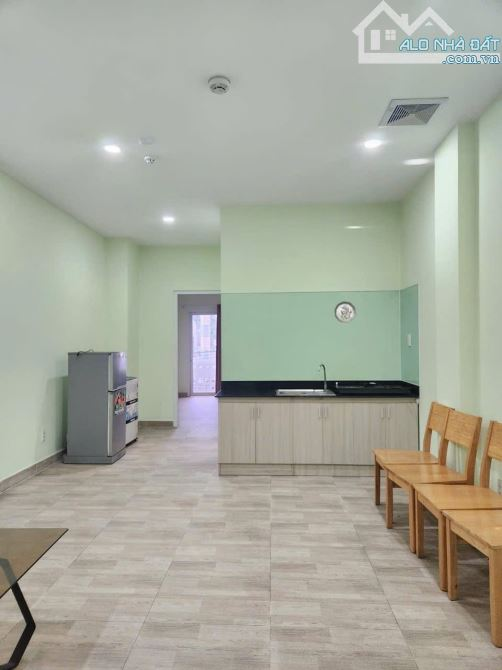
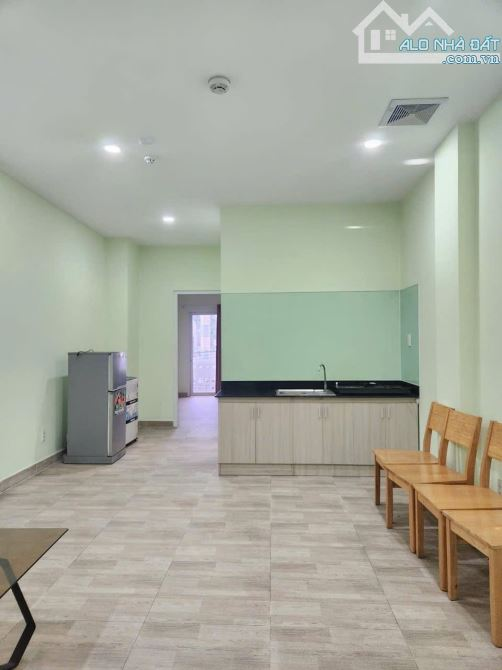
- decorative plate [333,300,357,324]
